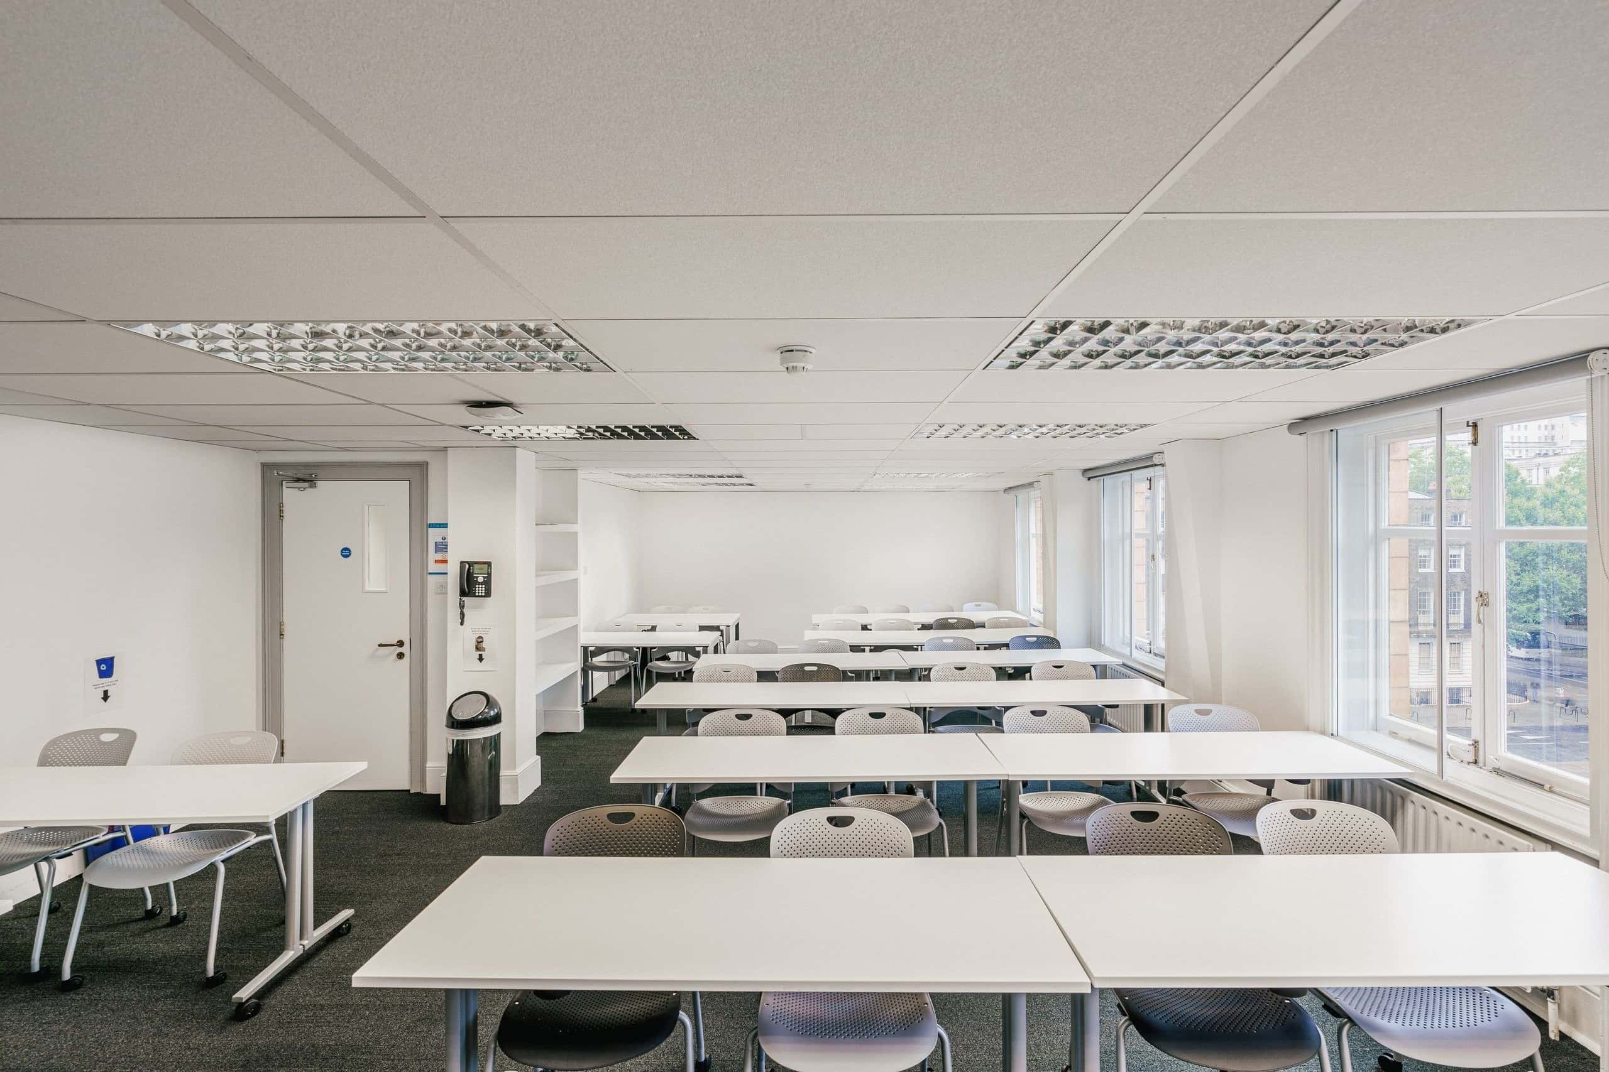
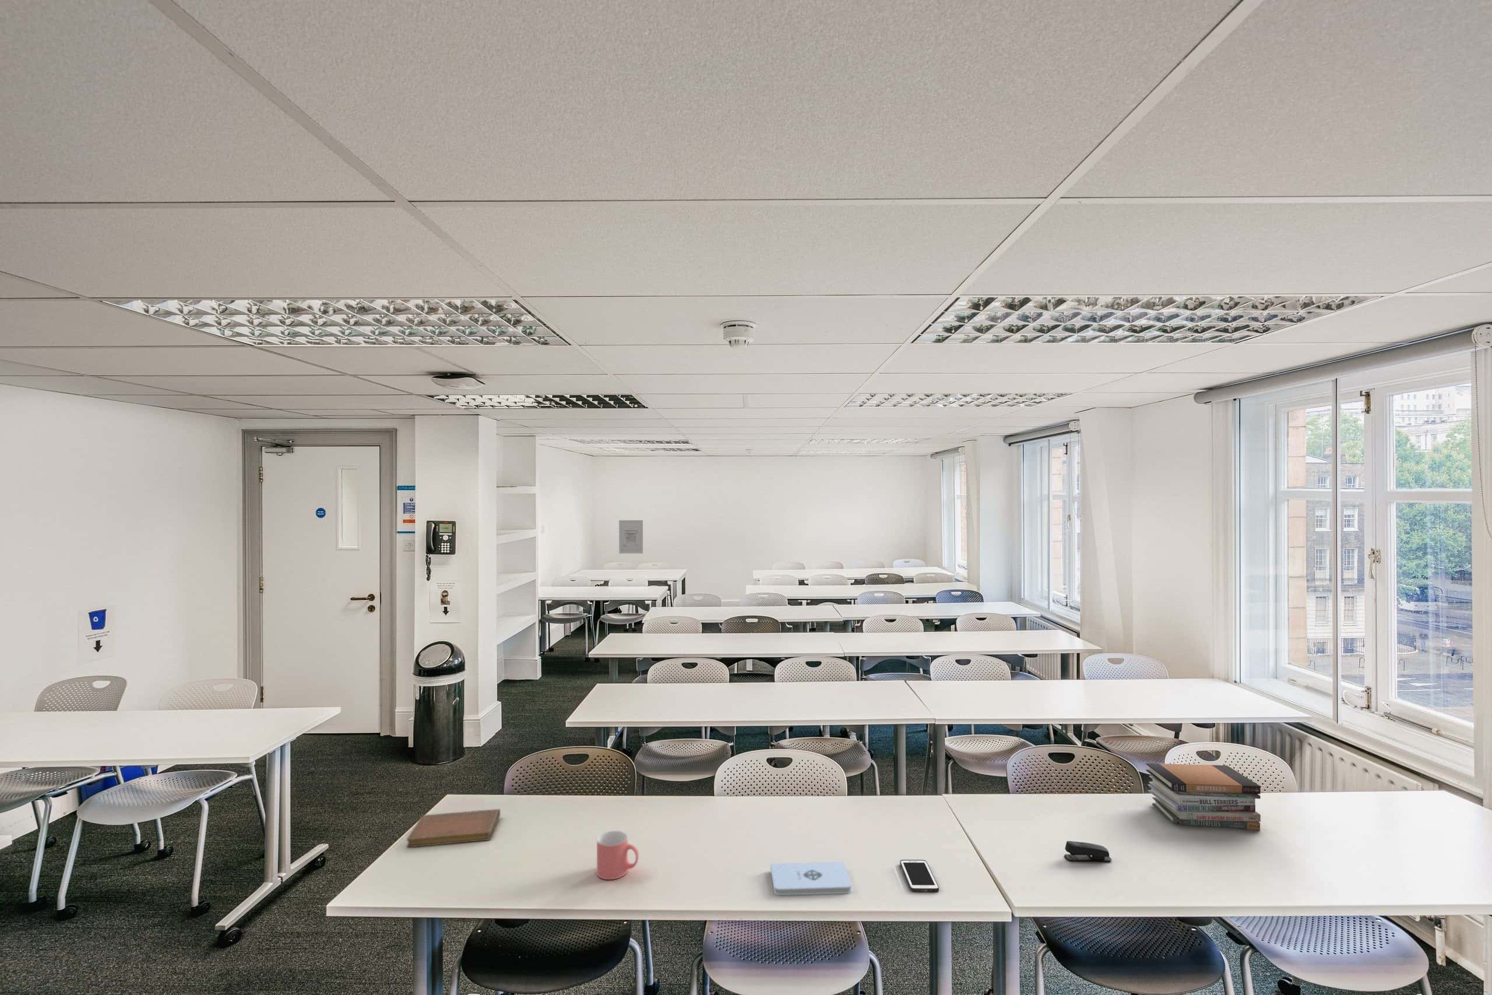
+ cell phone [899,860,939,893]
+ stapler [1063,841,1112,862]
+ book stack [1146,763,1261,831]
+ notebook [406,808,501,848]
+ notepad [770,861,853,896]
+ mug [596,830,639,881]
+ wall art [618,520,644,554]
